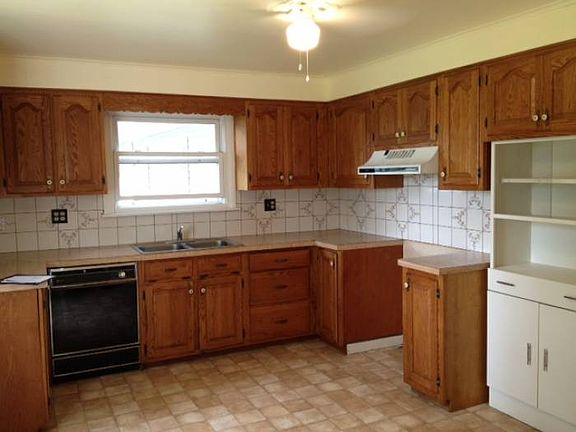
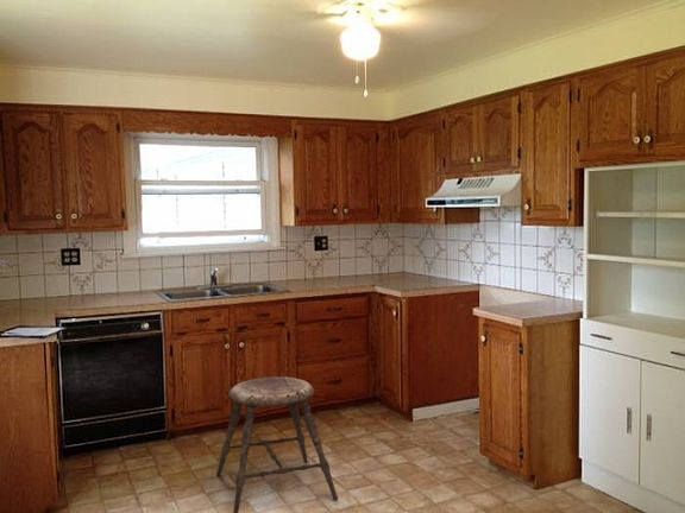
+ stool [215,375,339,513]
